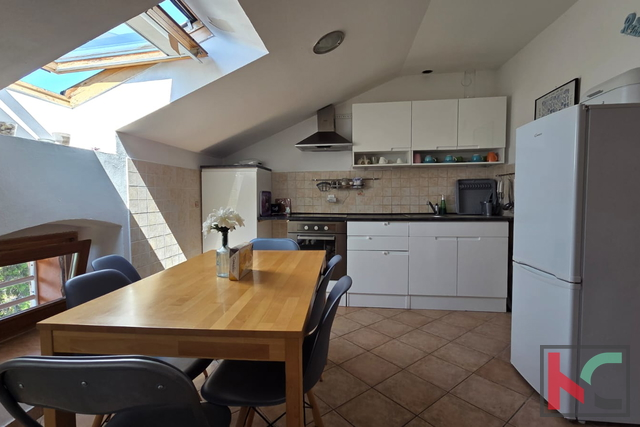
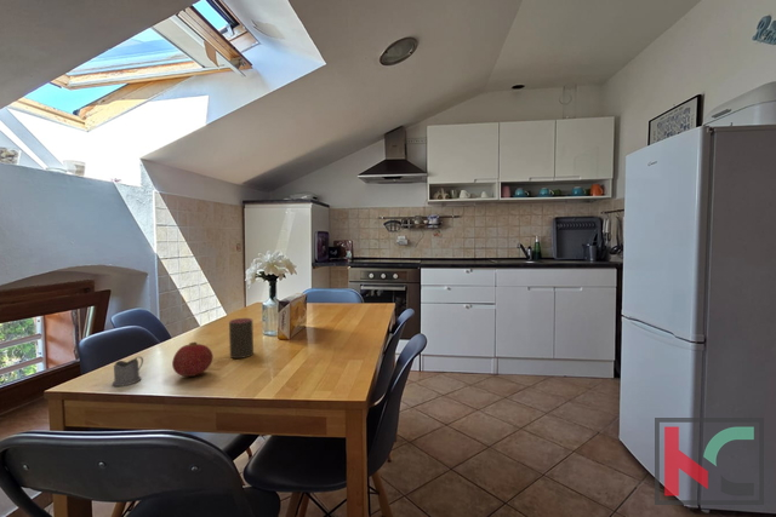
+ tea glass holder [112,355,144,387]
+ cup [228,317,255,360]
+ fruit [171,341,213,378]
